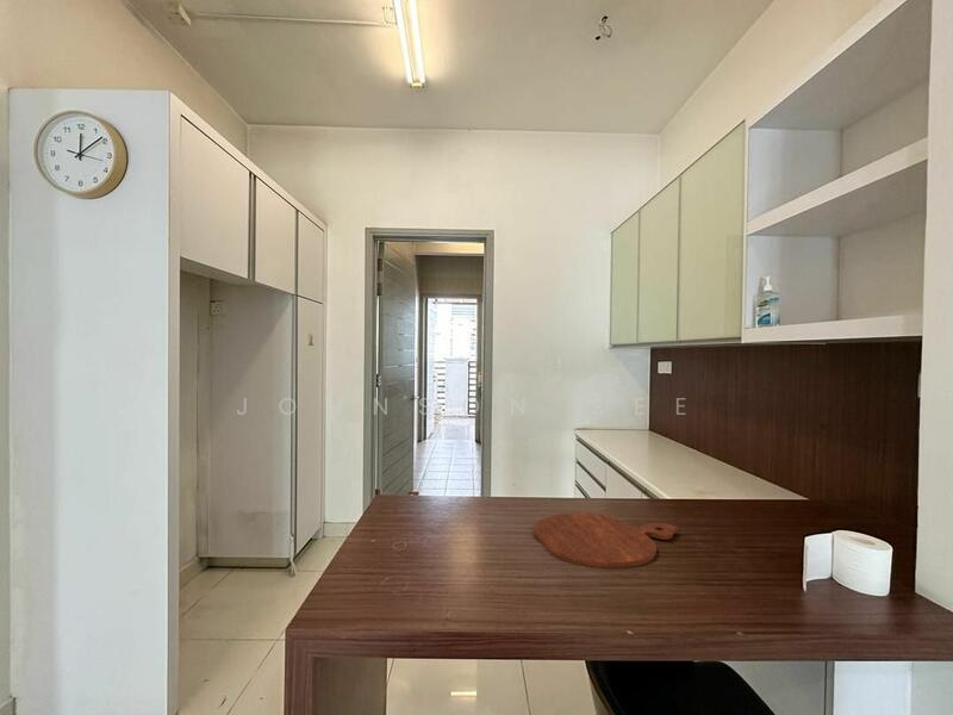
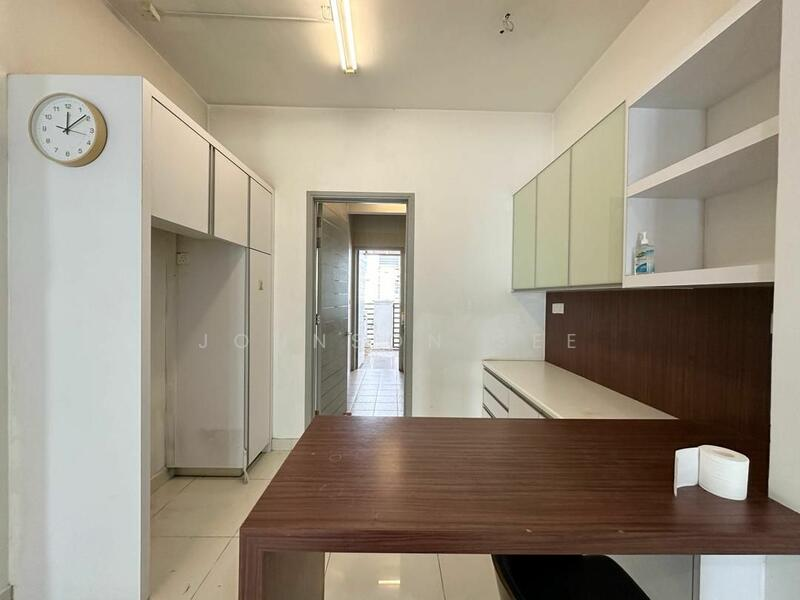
- cutting board [532,511,679,568]
